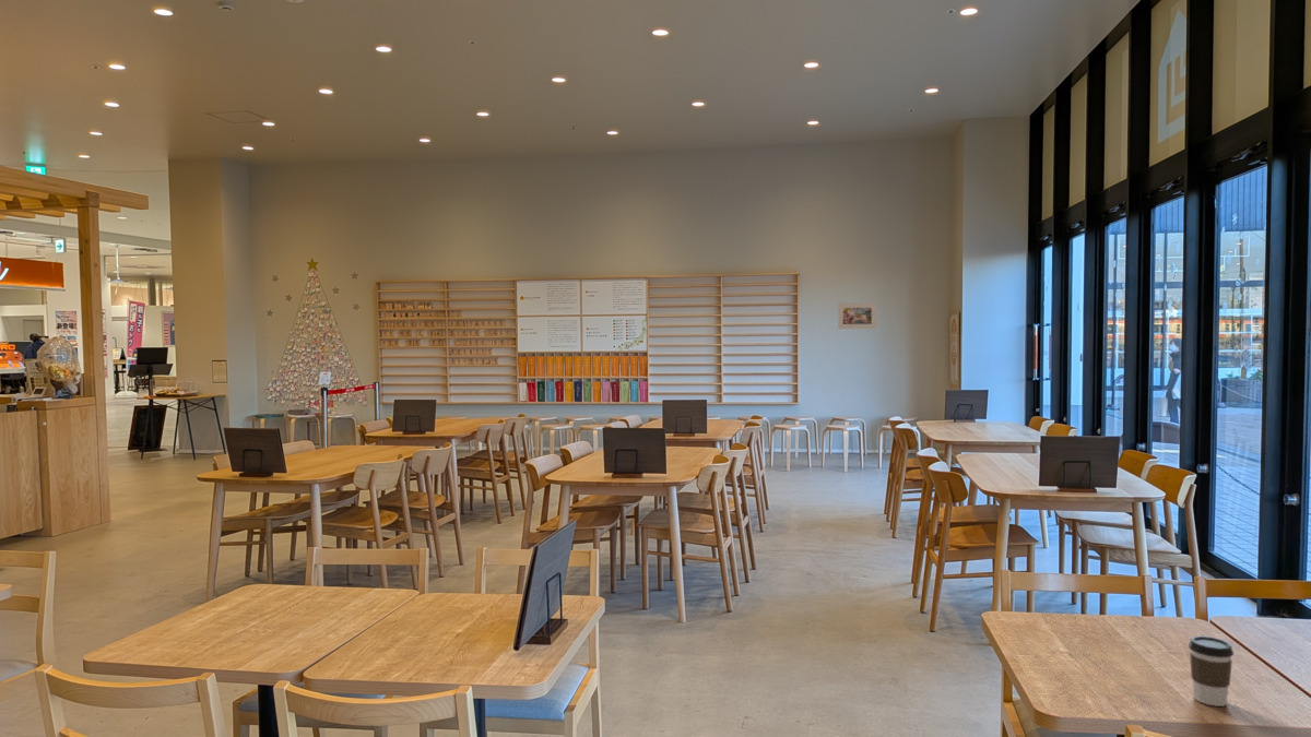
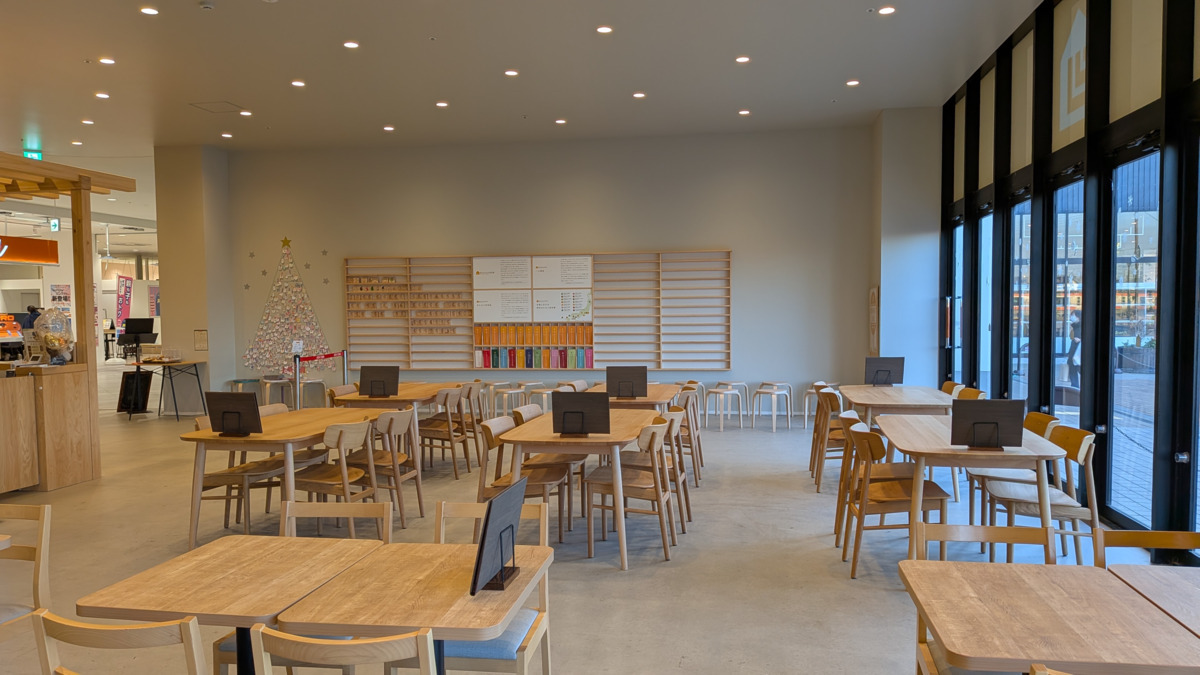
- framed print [837,301,877,330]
- coffee cup [1188,634,1235,708]
